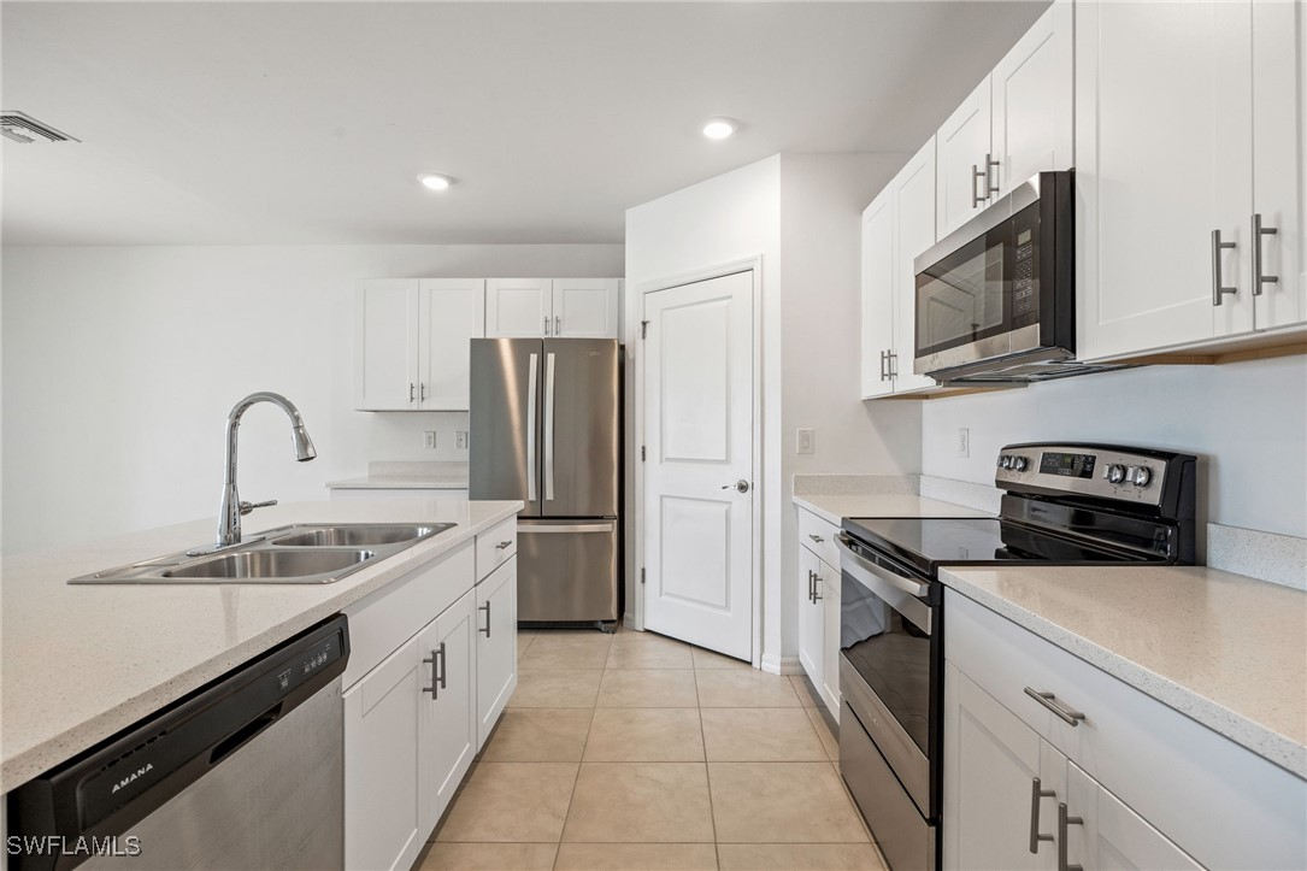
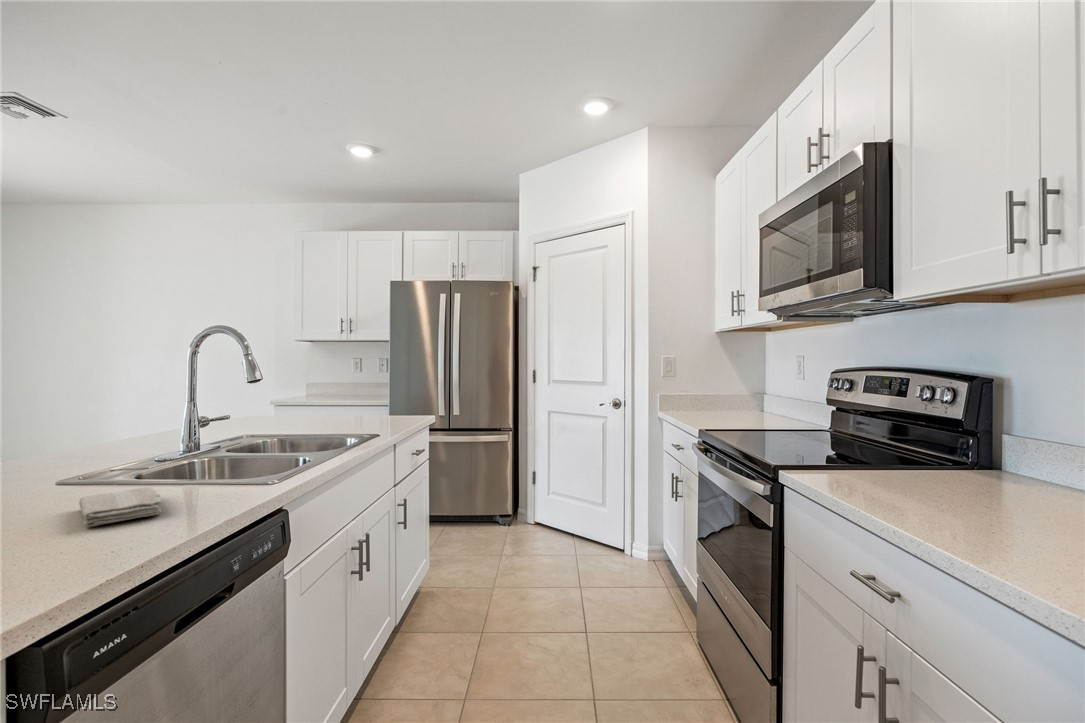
+ washcloth [78,486,163,528]
